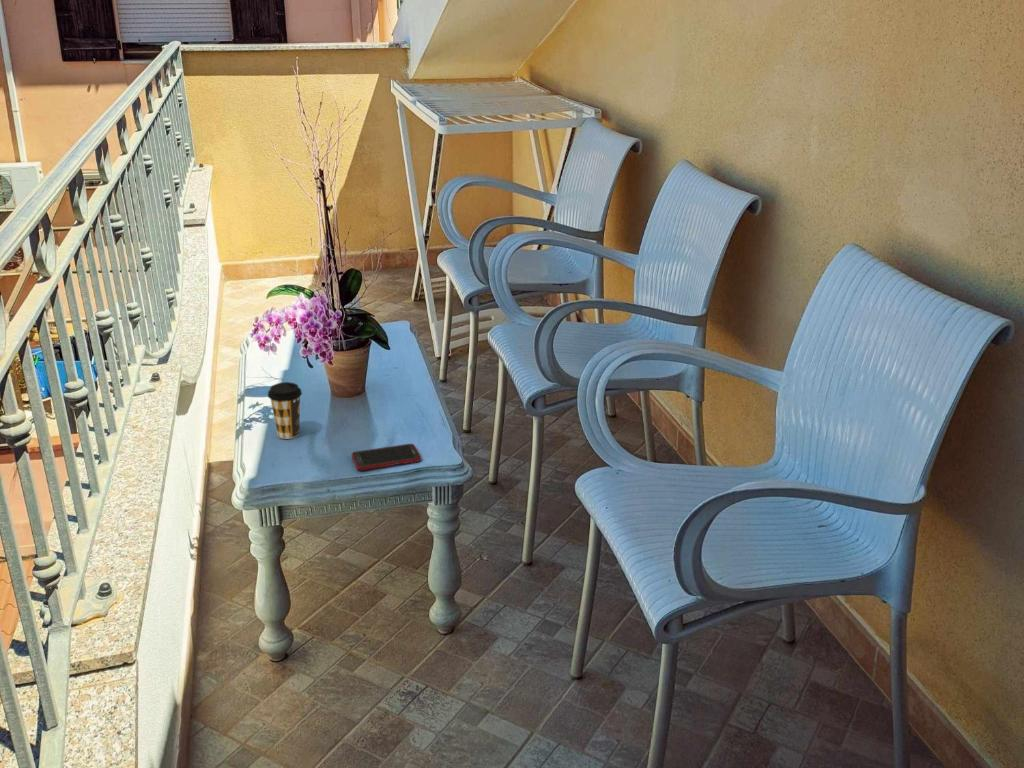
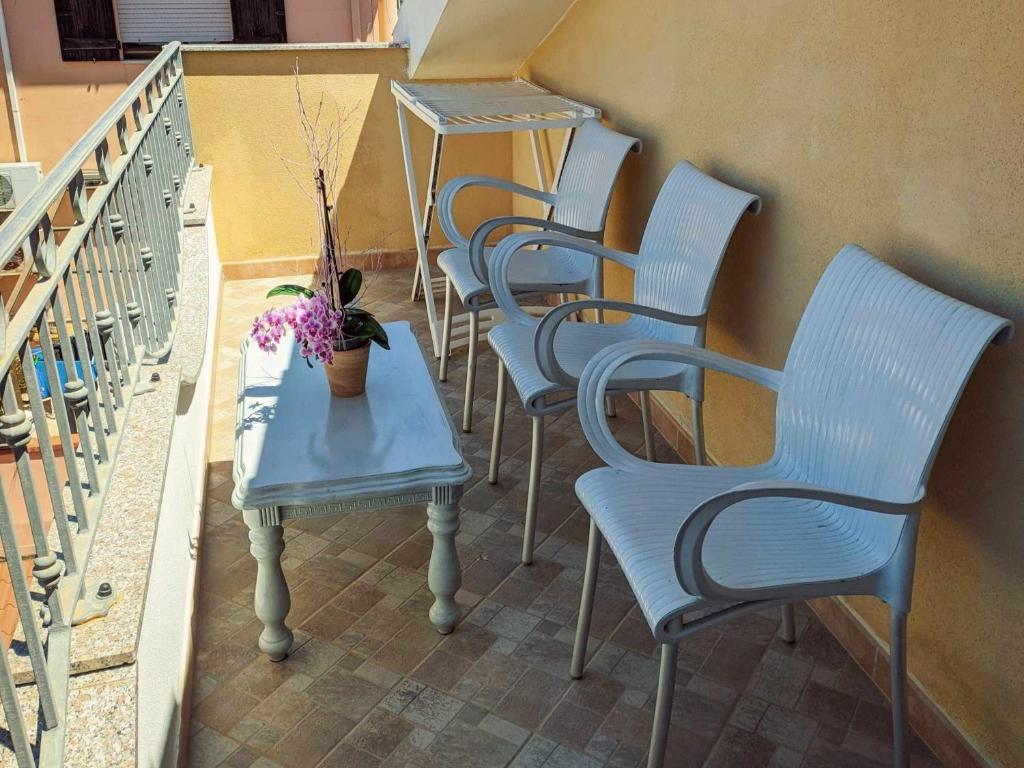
- cell phone [351,443,422,471]
- coffee cup [267,381,303,440]
